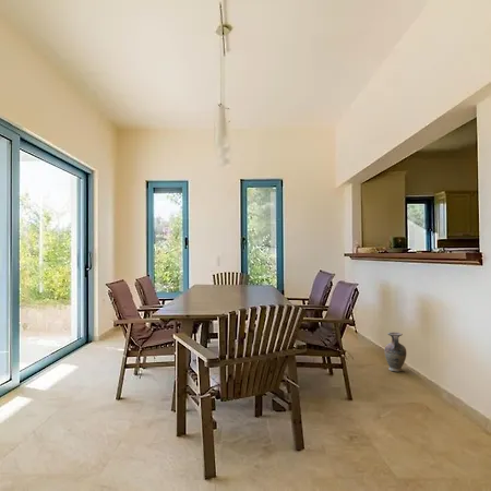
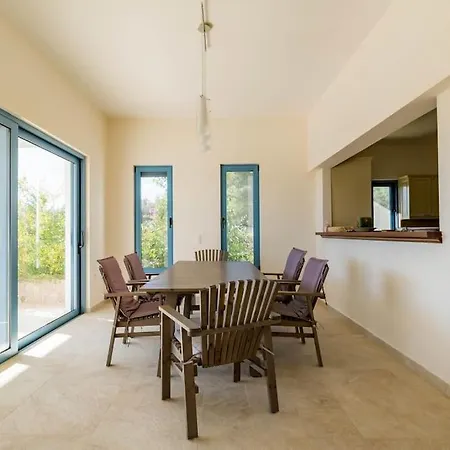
- vase [384,331,407,373]
